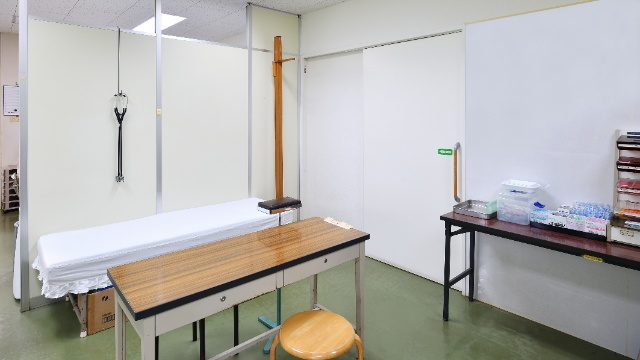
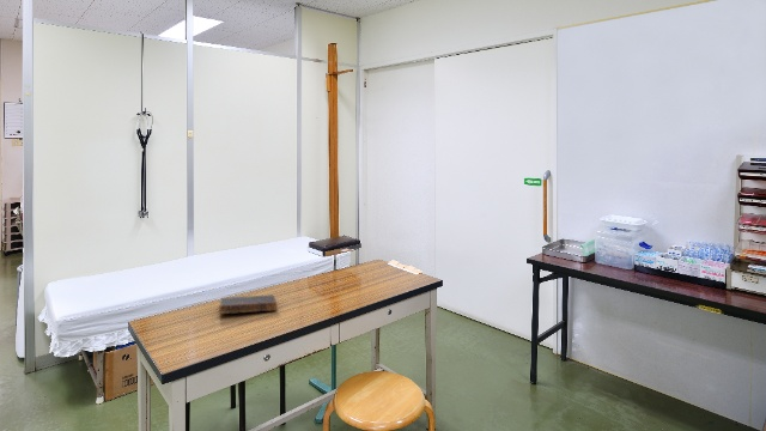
+ book [219,293,278,315]
